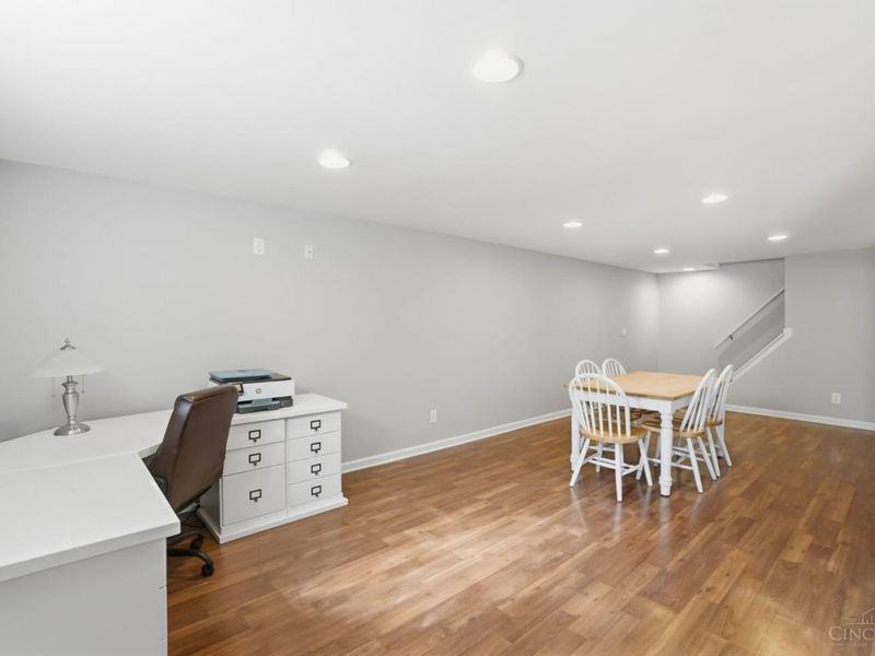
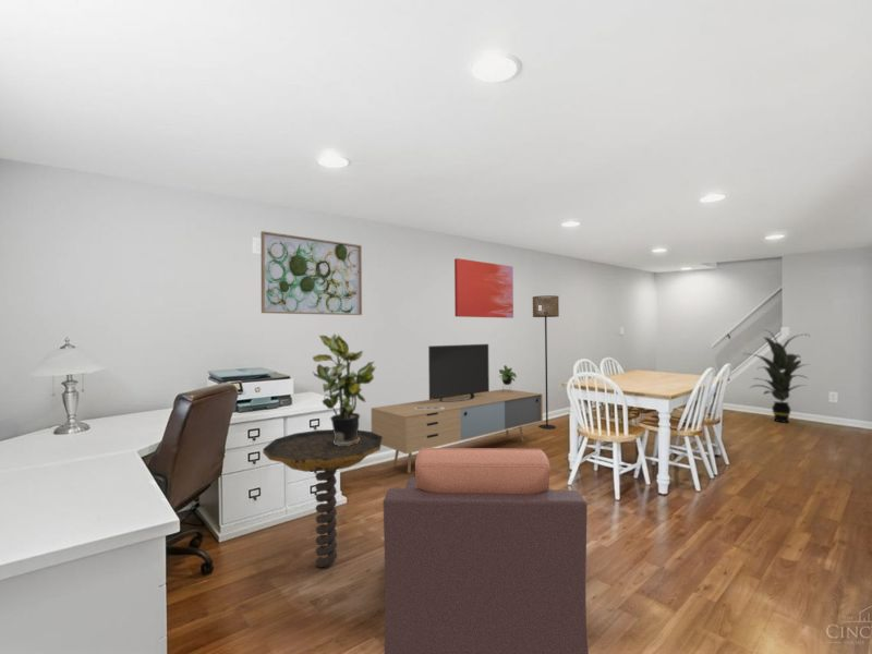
+ floor lamp [532,294,560,429]
+ media console [371,343,544,474]
+ side table [262,428,383,568]
+ armchair [383,447,590,654]
+ indoor plant [743,328,812,424]
+ wall art [453,257,514,319]
+ wall art [259,230,363,316]
+ potted plant [311,332,376,446]
